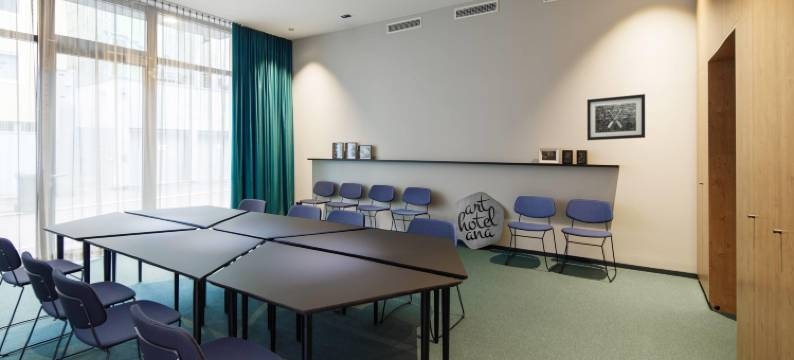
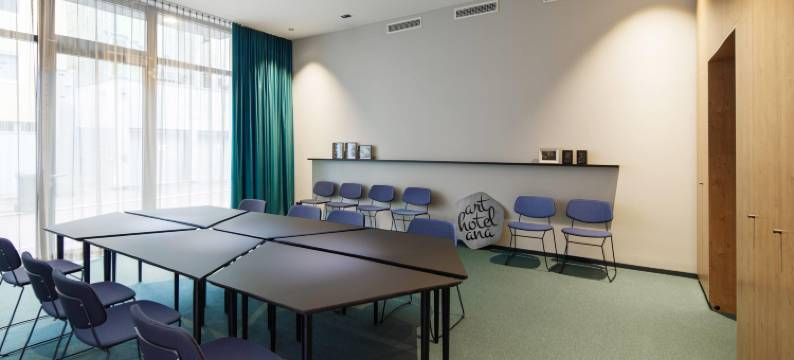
- wall art [586,93,646,141]
